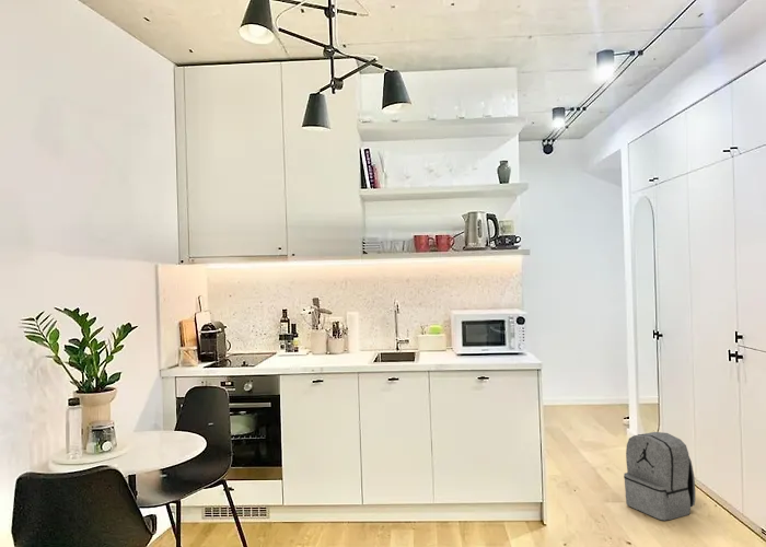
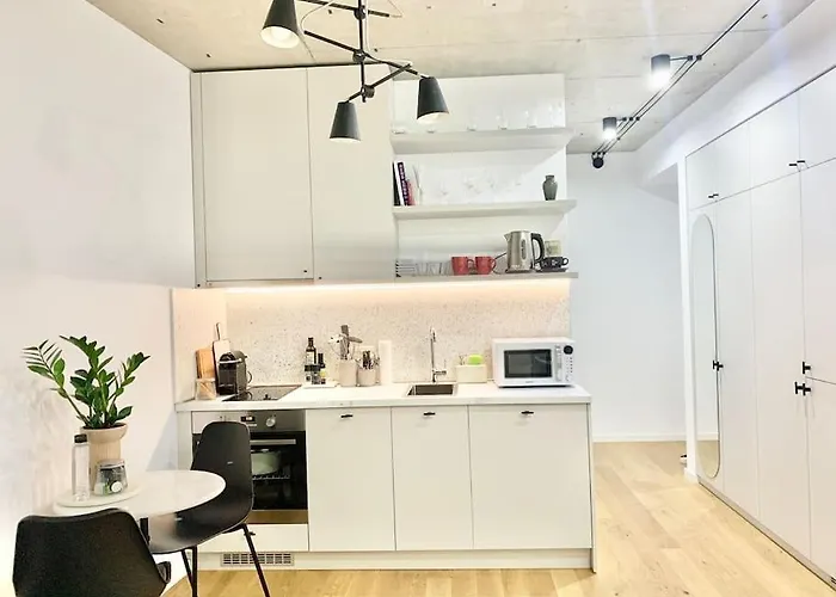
- backpack [623,431,696,521]
